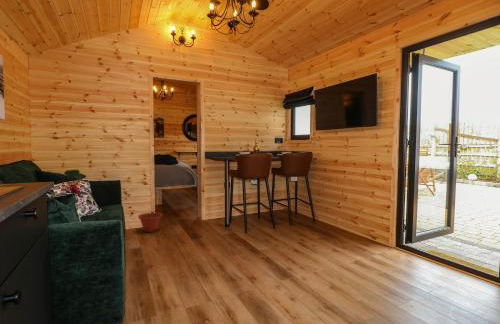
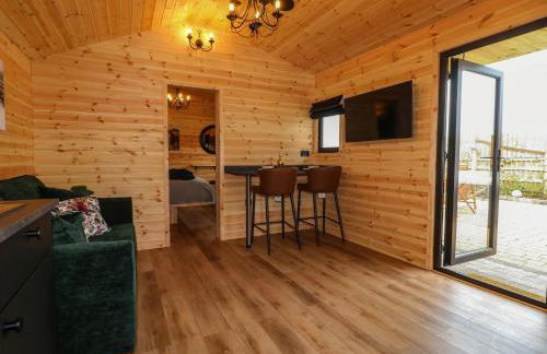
- plant pot [137,212,163,233]
